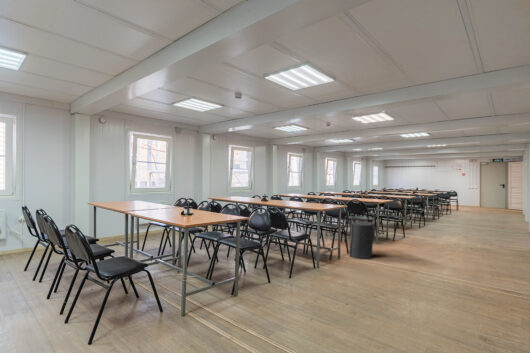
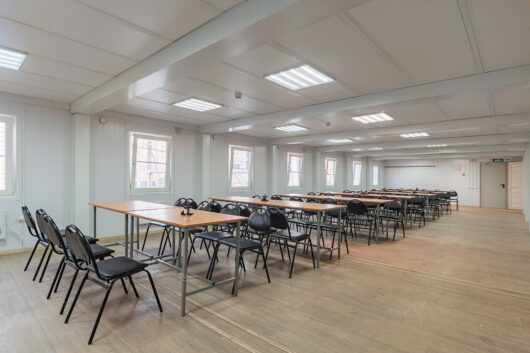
- trash can [348,220,375,260]
